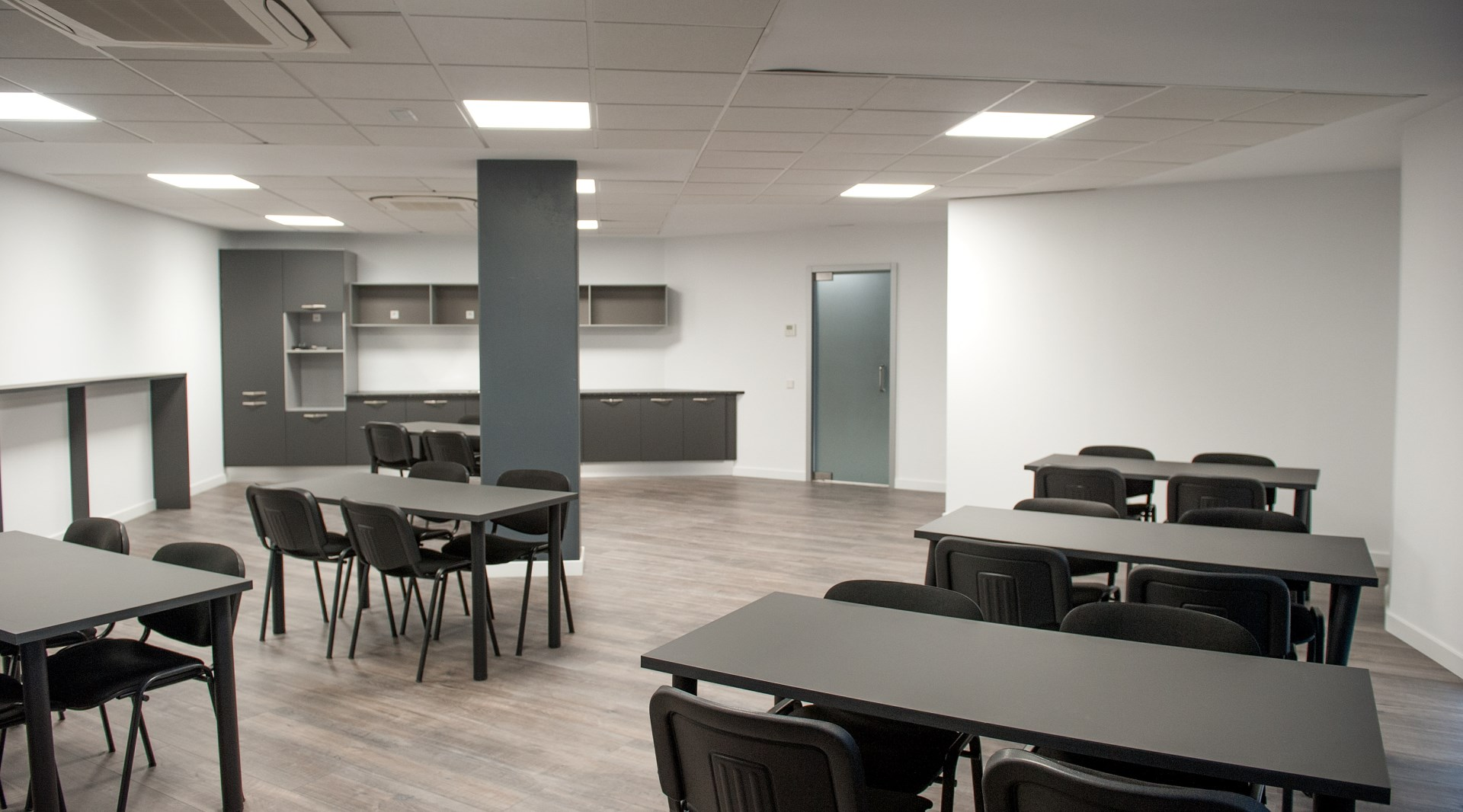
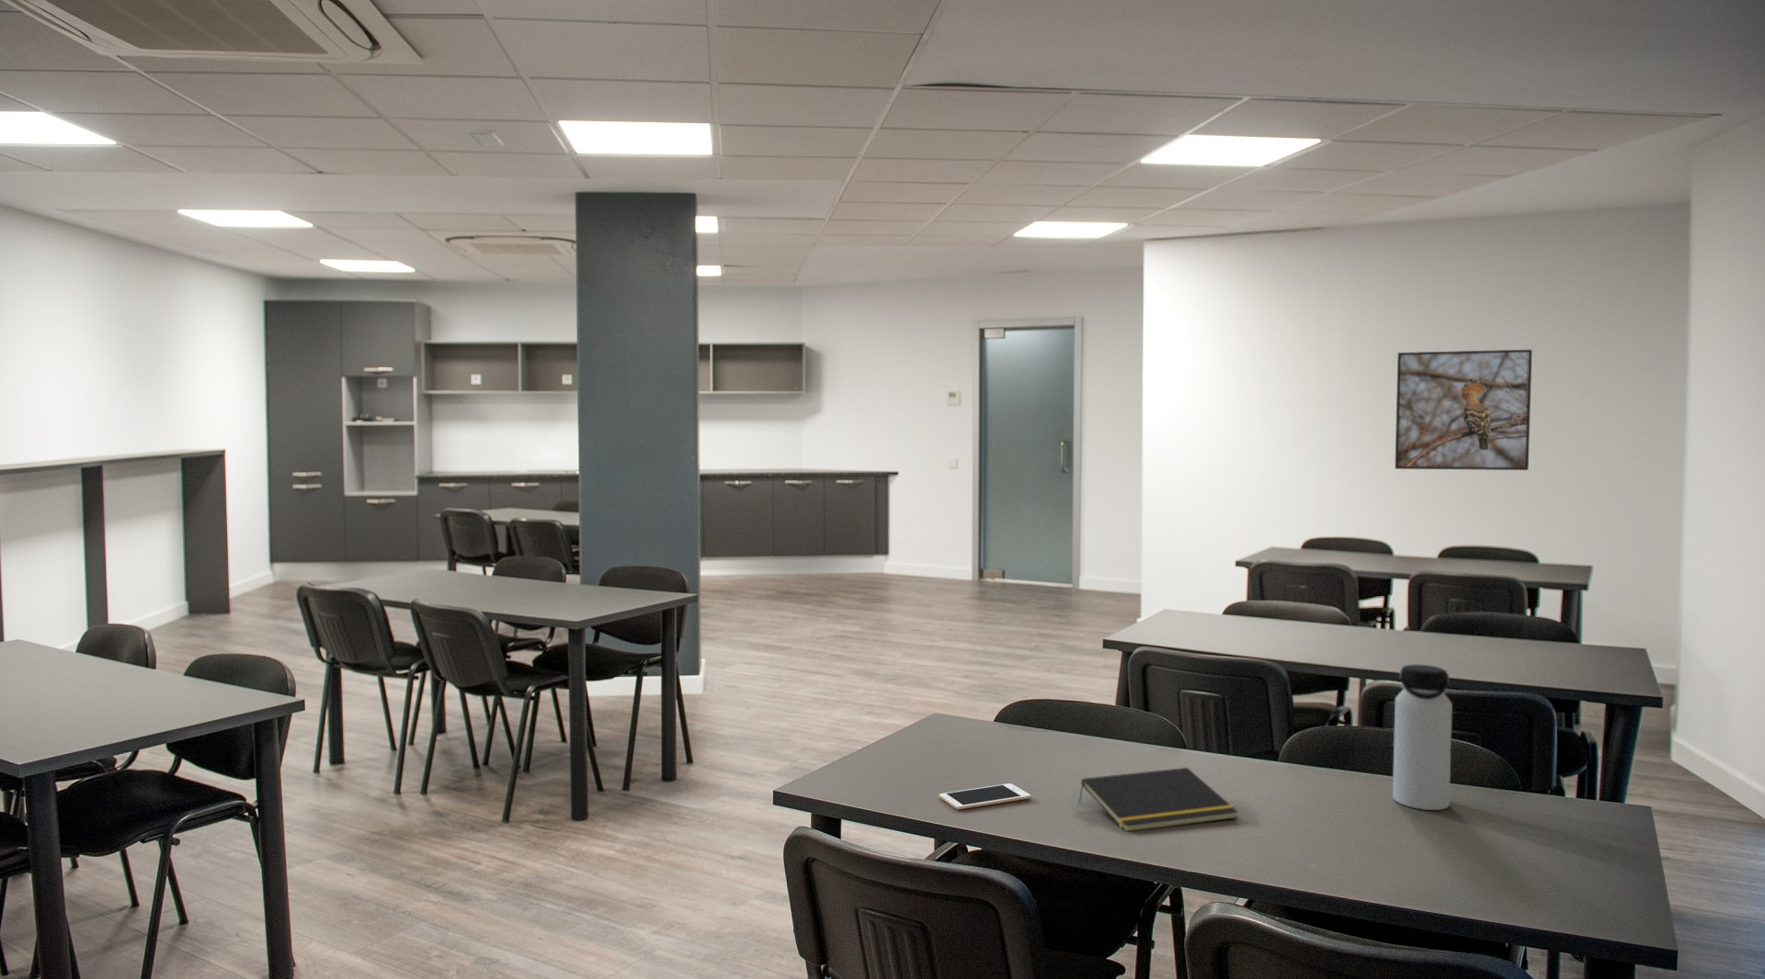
+ cell phone [939,782,1031,810]
+ water bottle [1392,664,1454,811]
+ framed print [1393,348,1533,471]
+ notepad [1077,767,1239,832]
